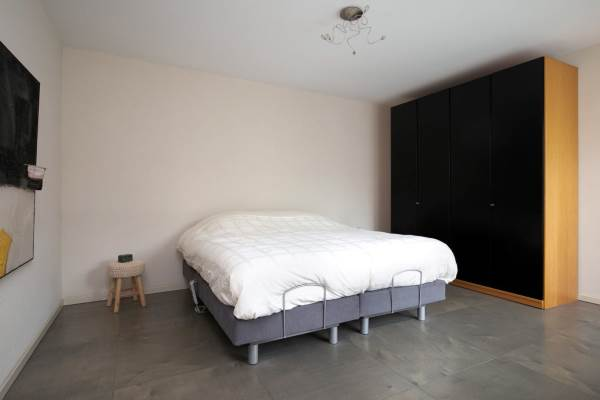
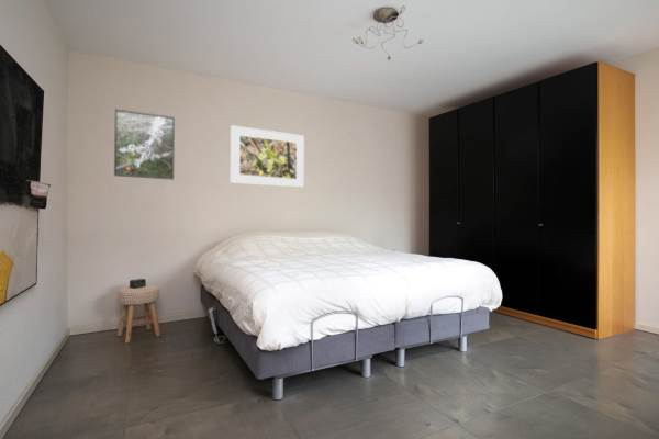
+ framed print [230,124,305,189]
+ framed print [113,108,176,181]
